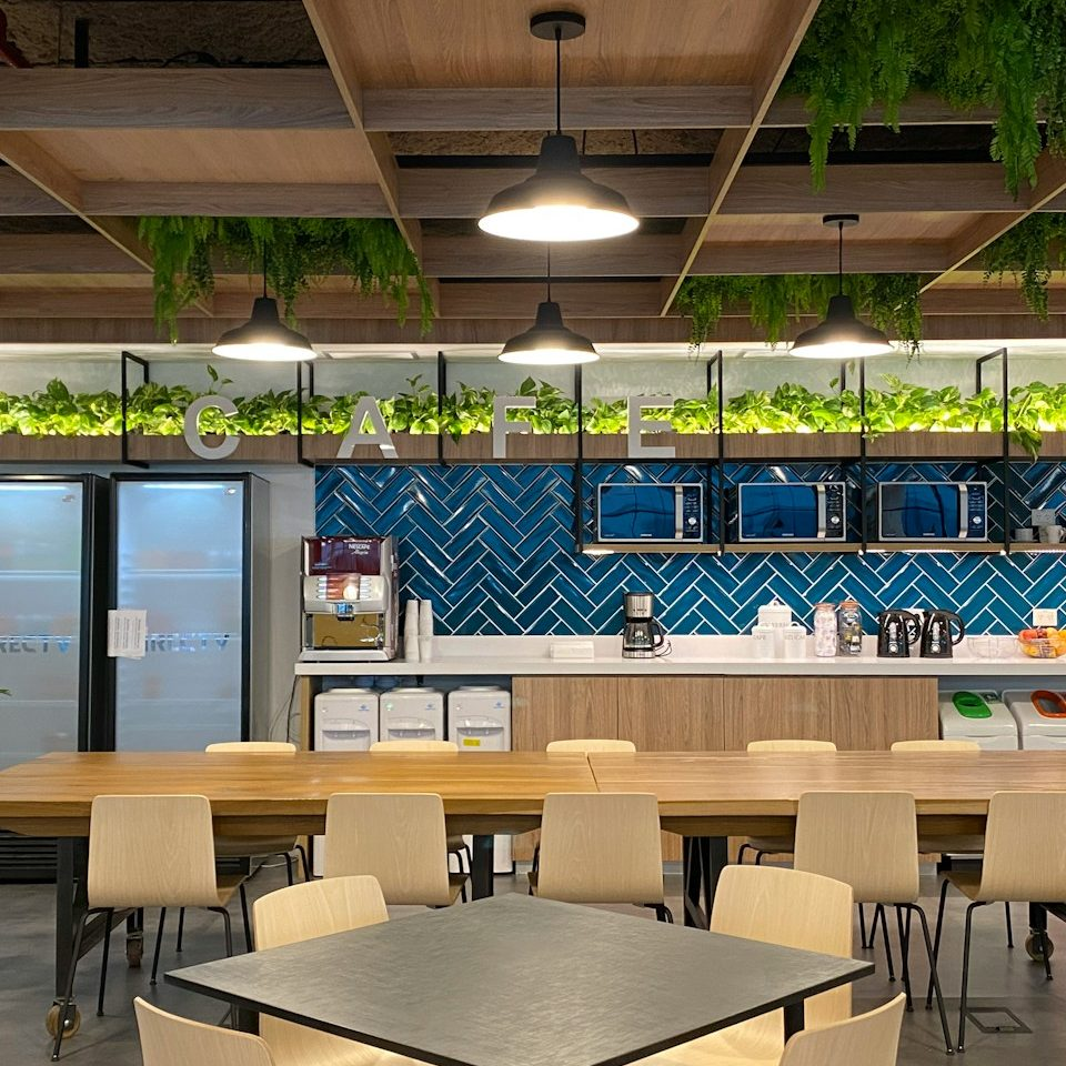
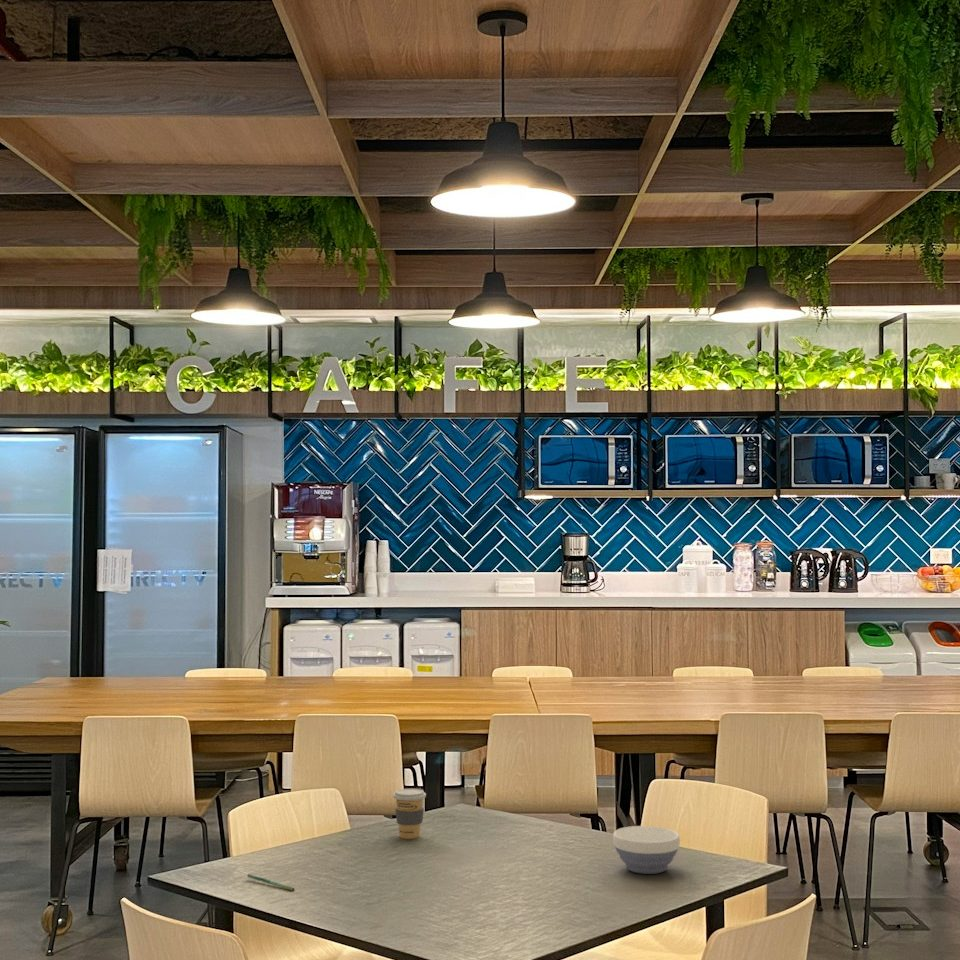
+ bowl [612,825,681,875]
+ coffee cup [392,788,427,840]
+ pen [246,873,296,892]
